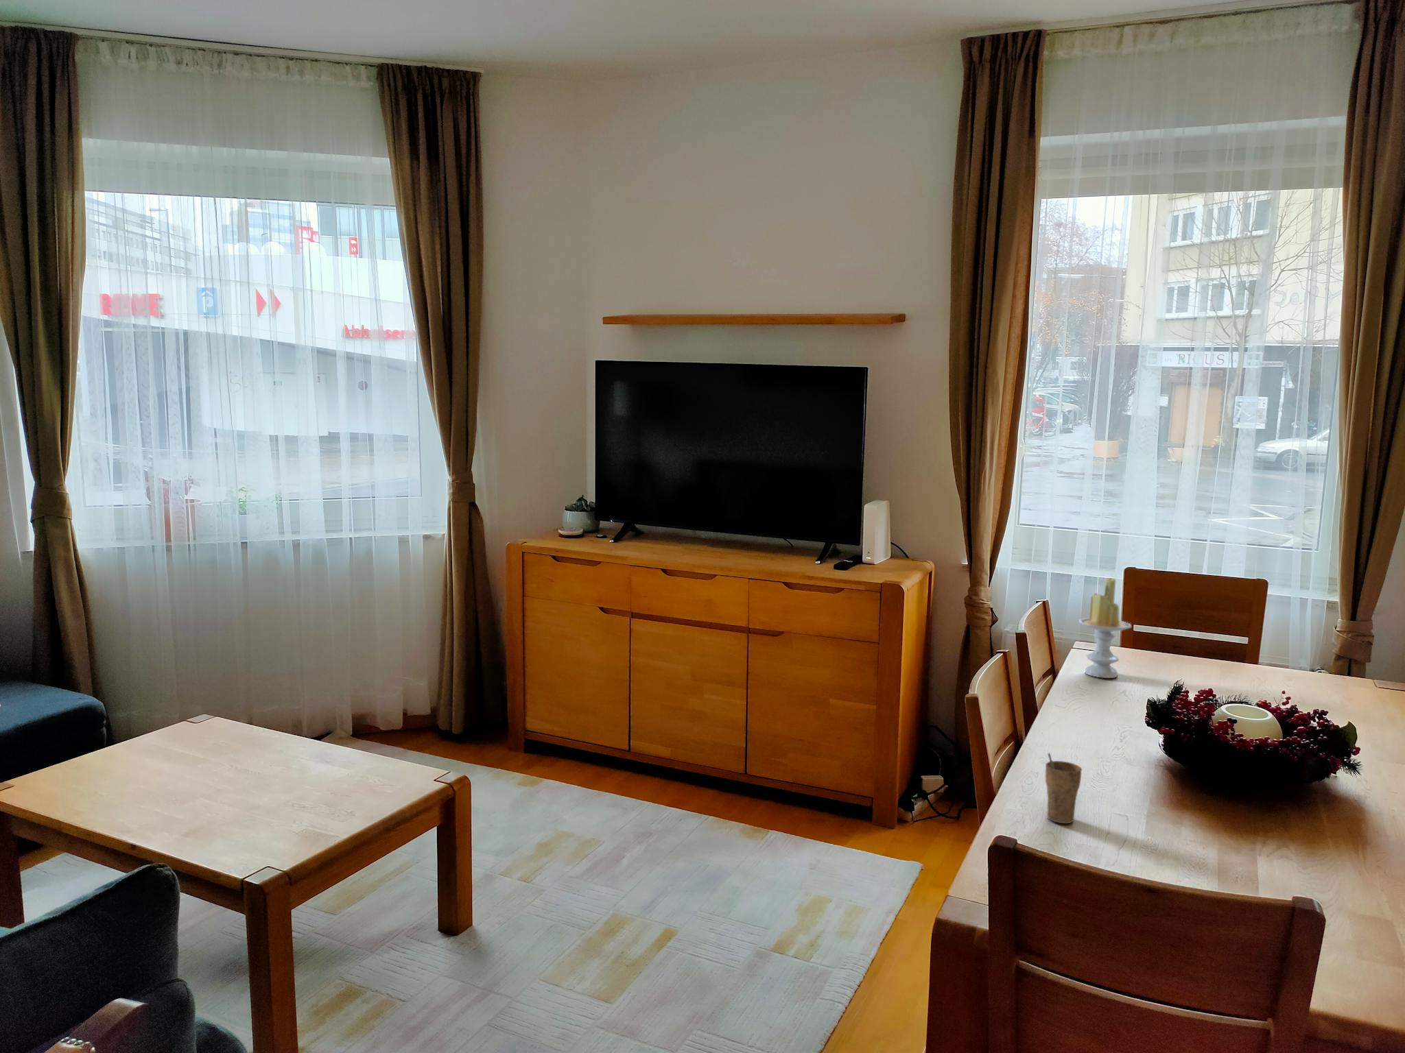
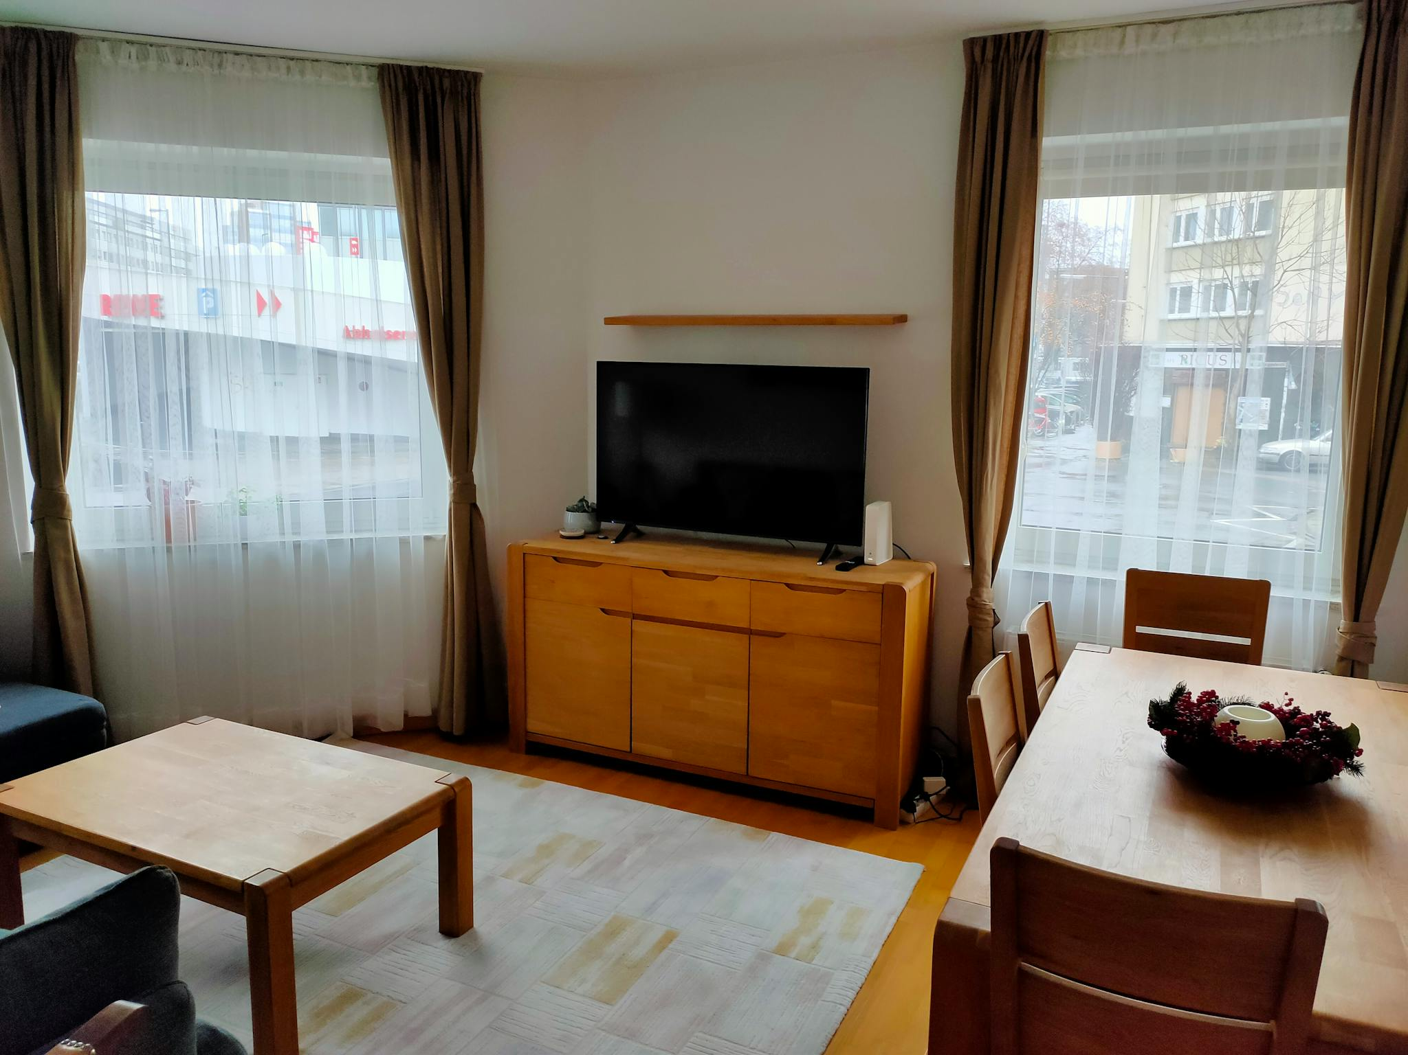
- candle [1078,577,1132,679]
- cup [1044,753,1083,824]
